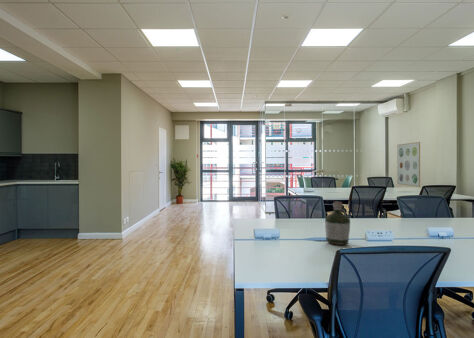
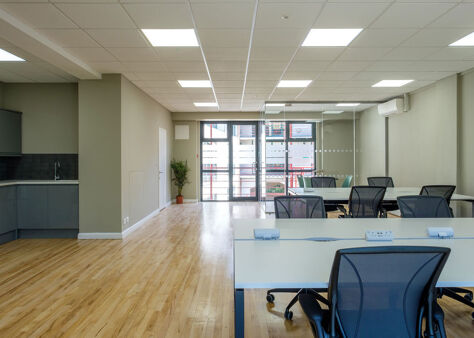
- bottle [324,201,351,246]
- wall art [396,141,421,188]
